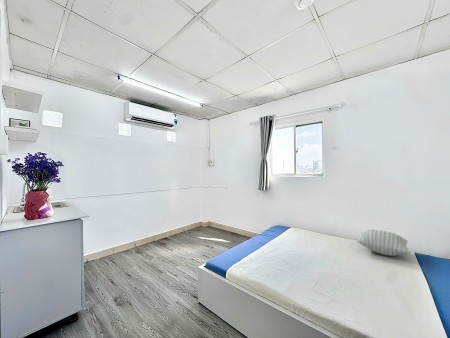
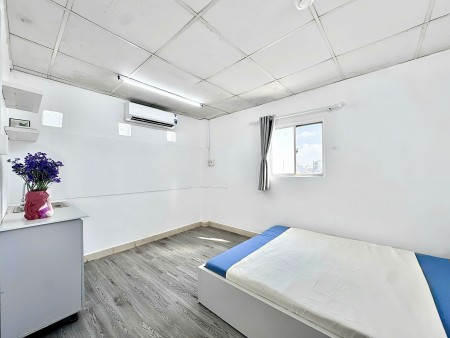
- pillow [356,229,412,257]
